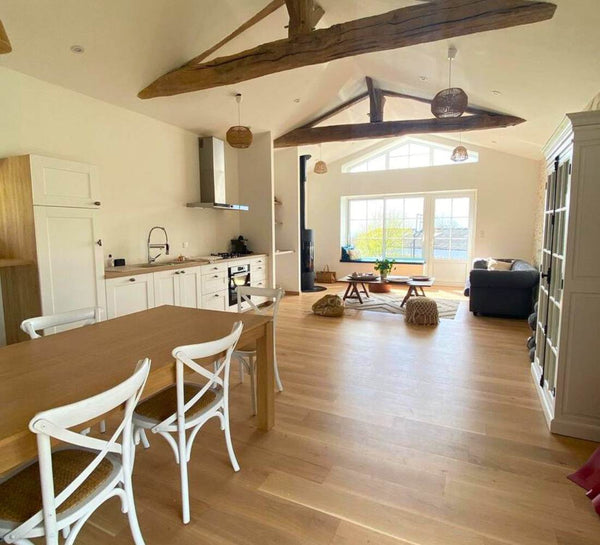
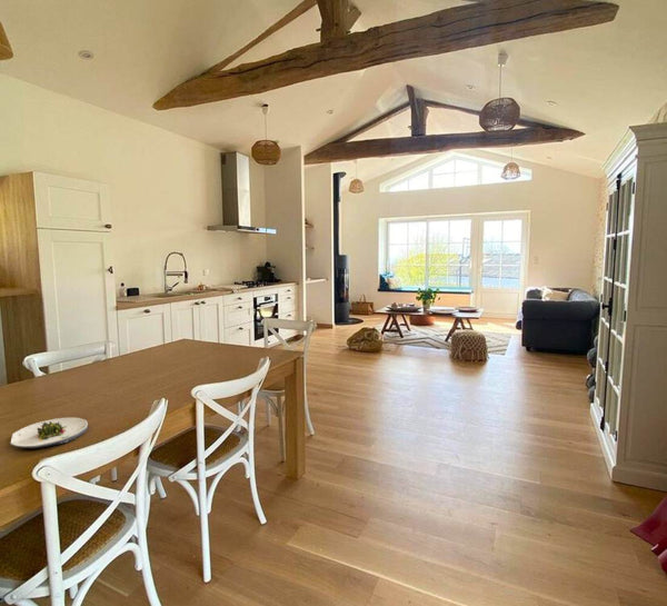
+ salad plate [9,417,89,449]
